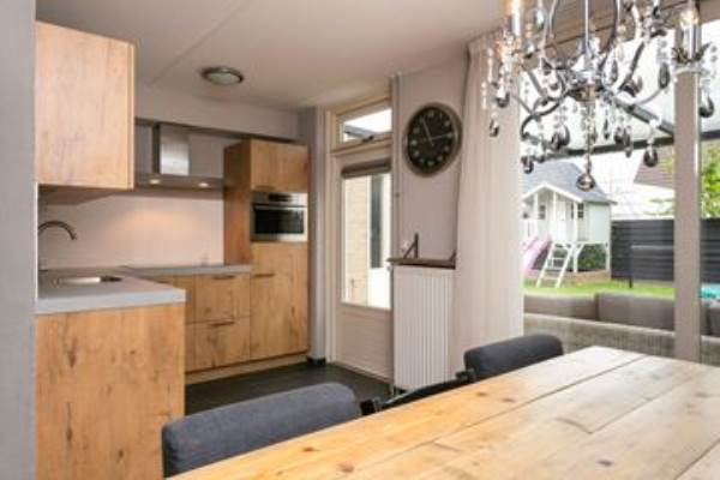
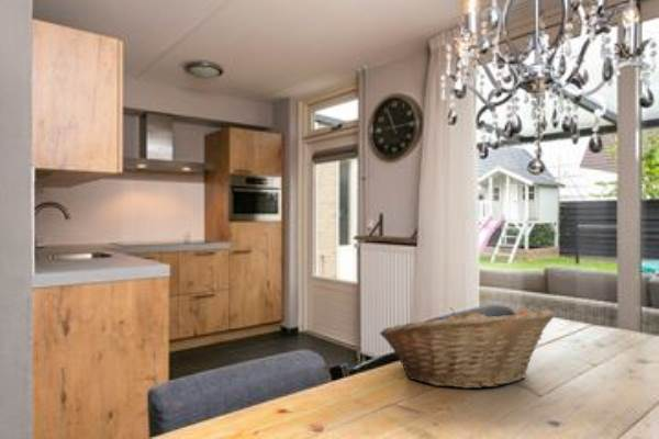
+ fruit basket [379,306,556,390]
